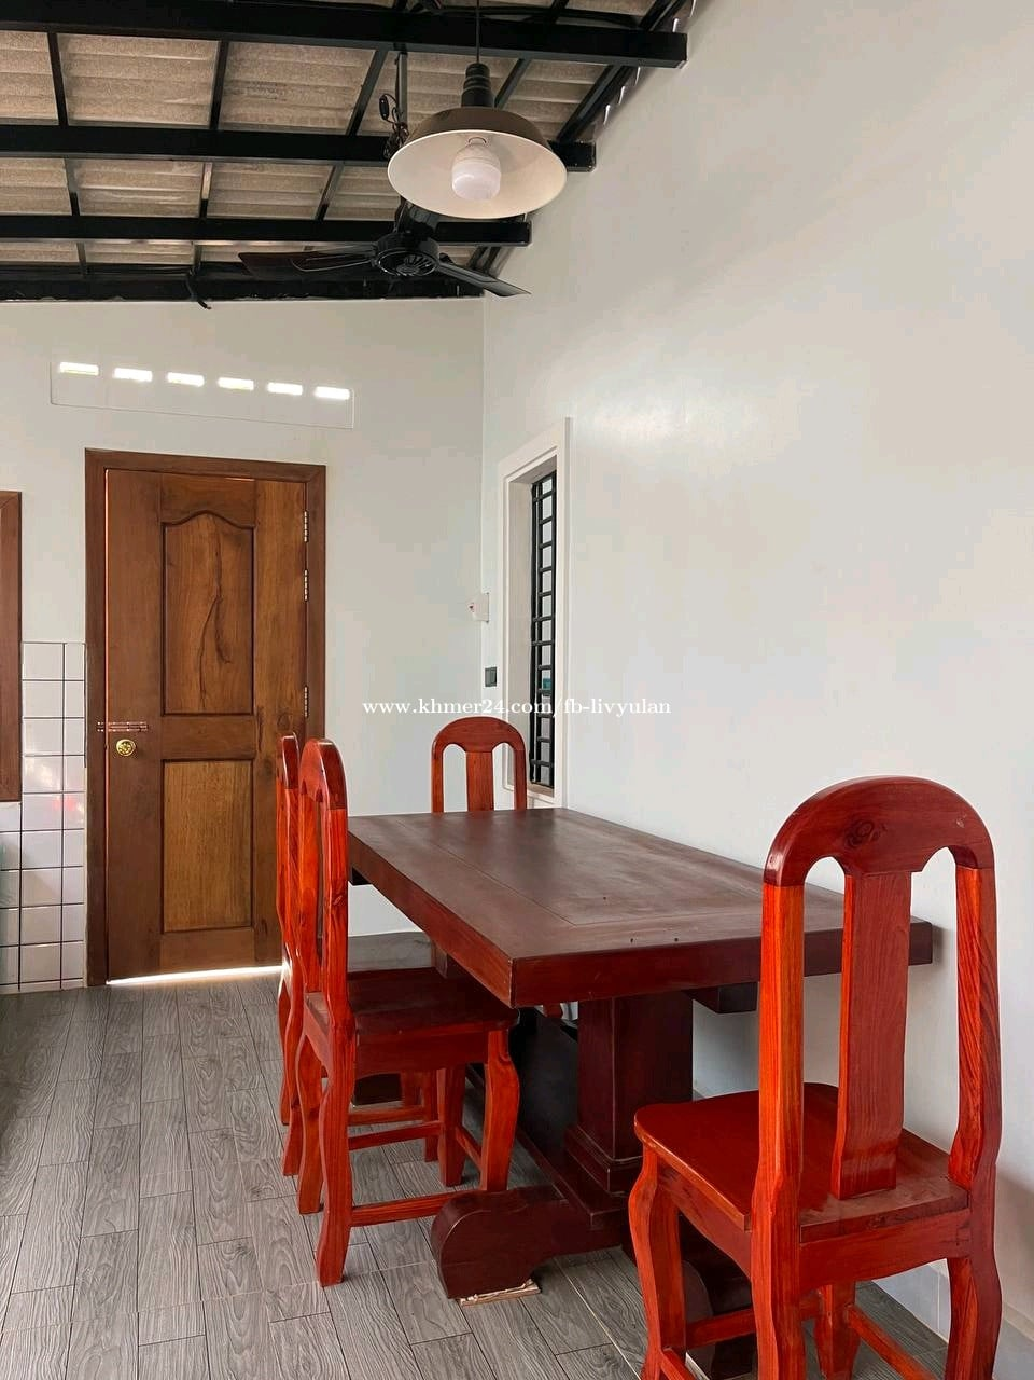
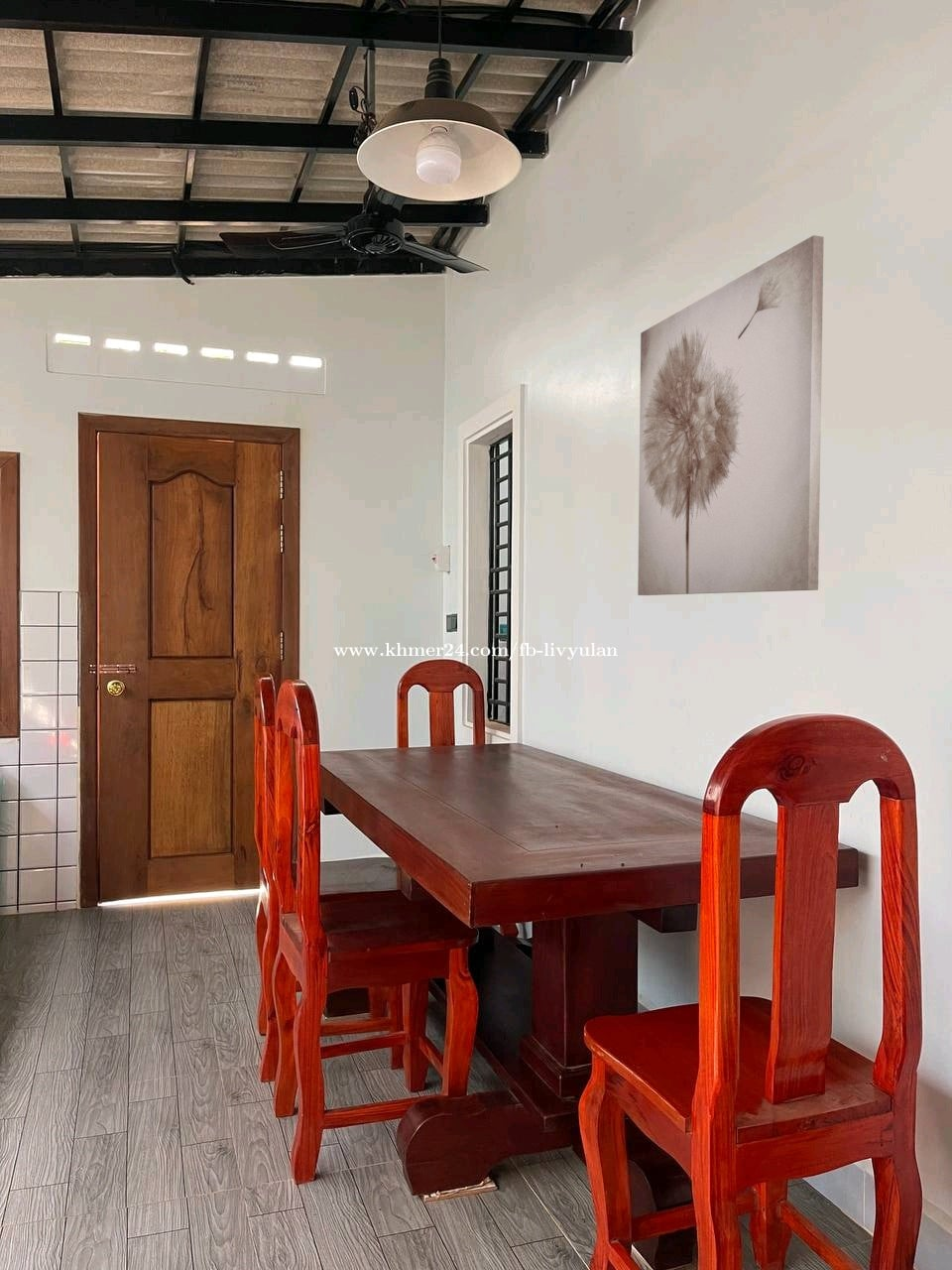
+ wall art [637,234,825,596]
